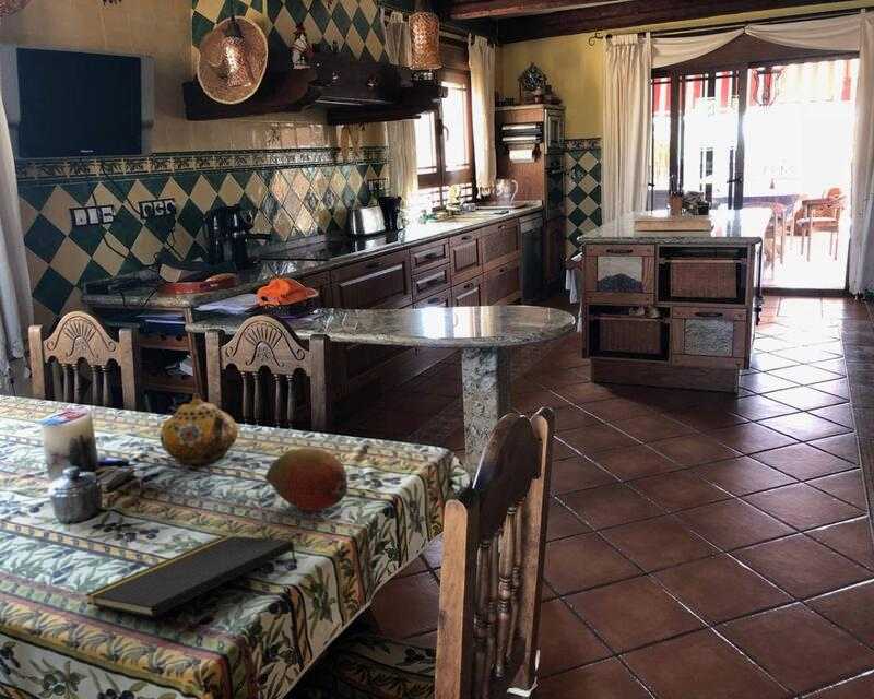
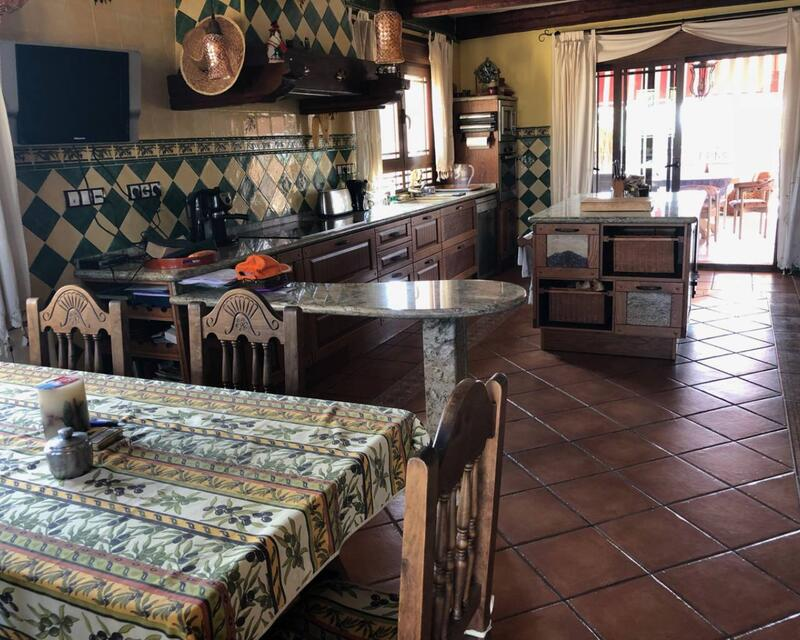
- teapot [160,392,239,465]
- notepad [84,534,297,618]
- fruit [264,447,349,512]
